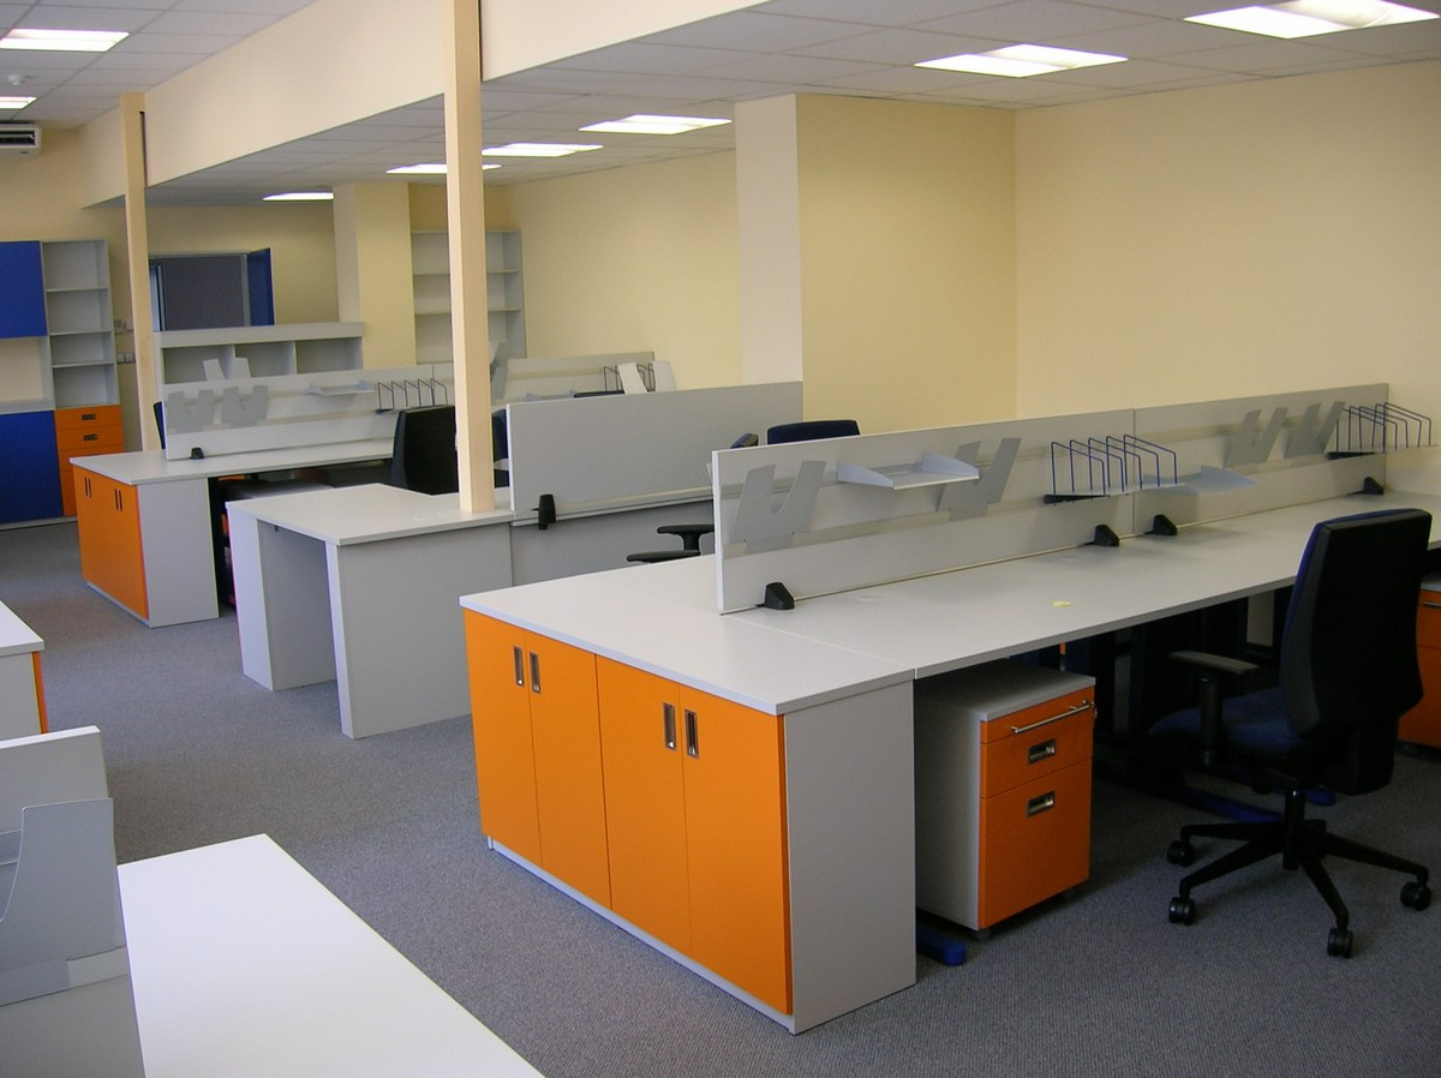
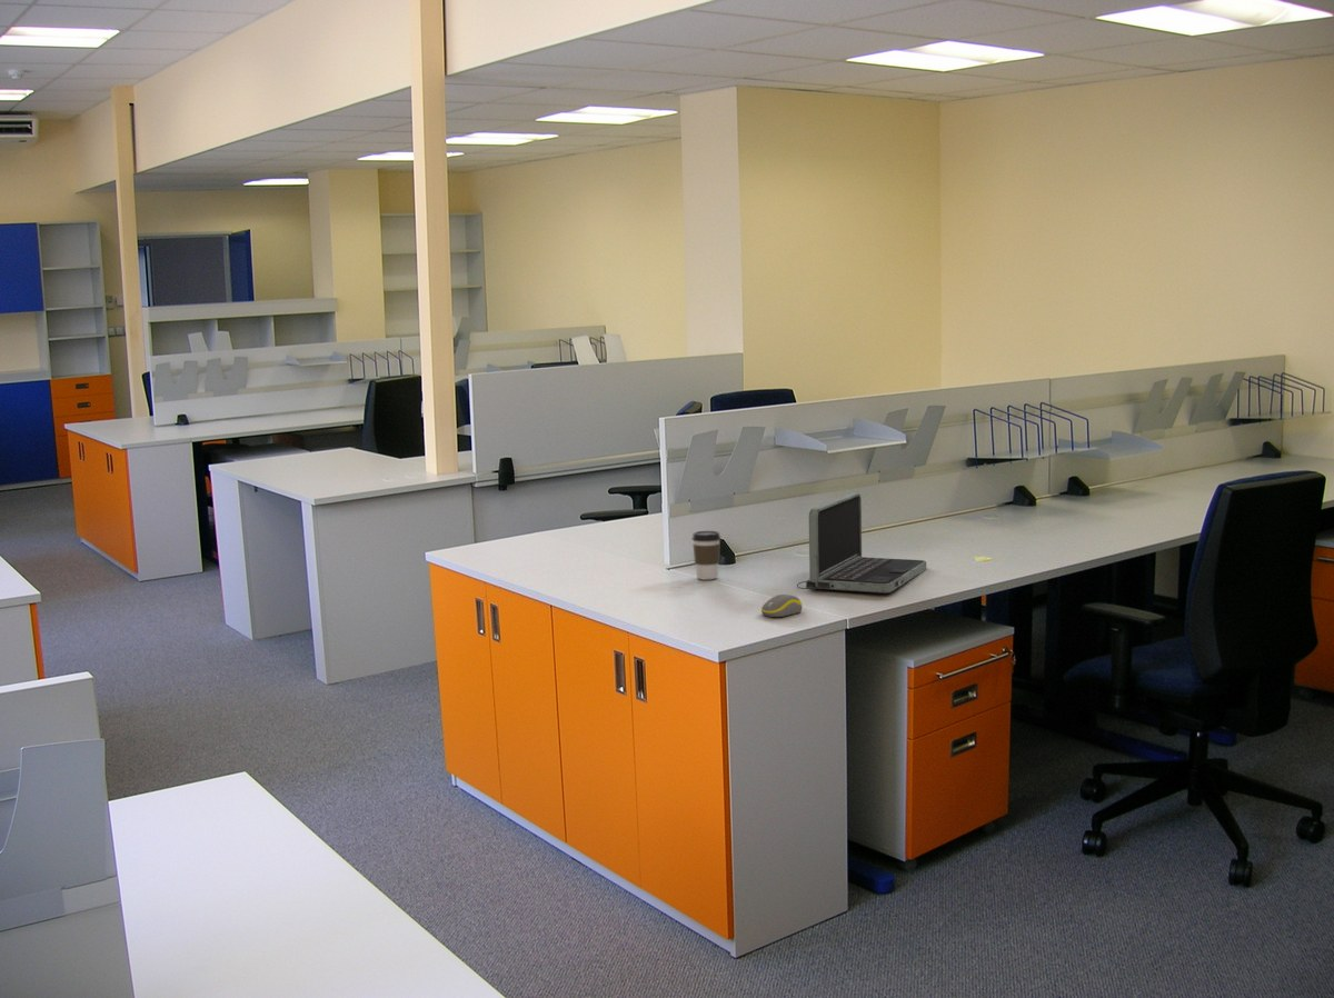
+ computer mouse [760,593,803,618]
+ laptop [796,492,927,595]
+ coffee cup [691,530,721,580]
